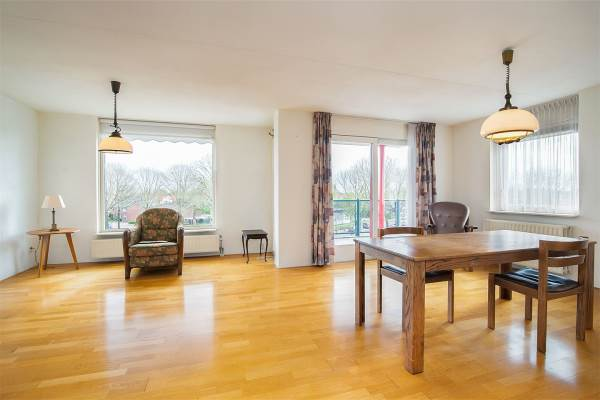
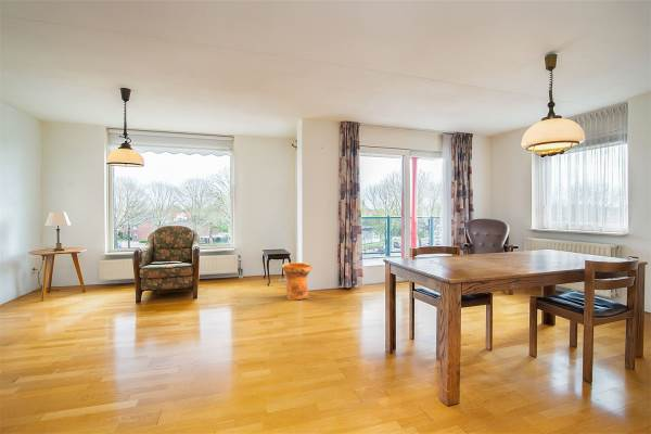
+ woven basket [281,260,312,301]
